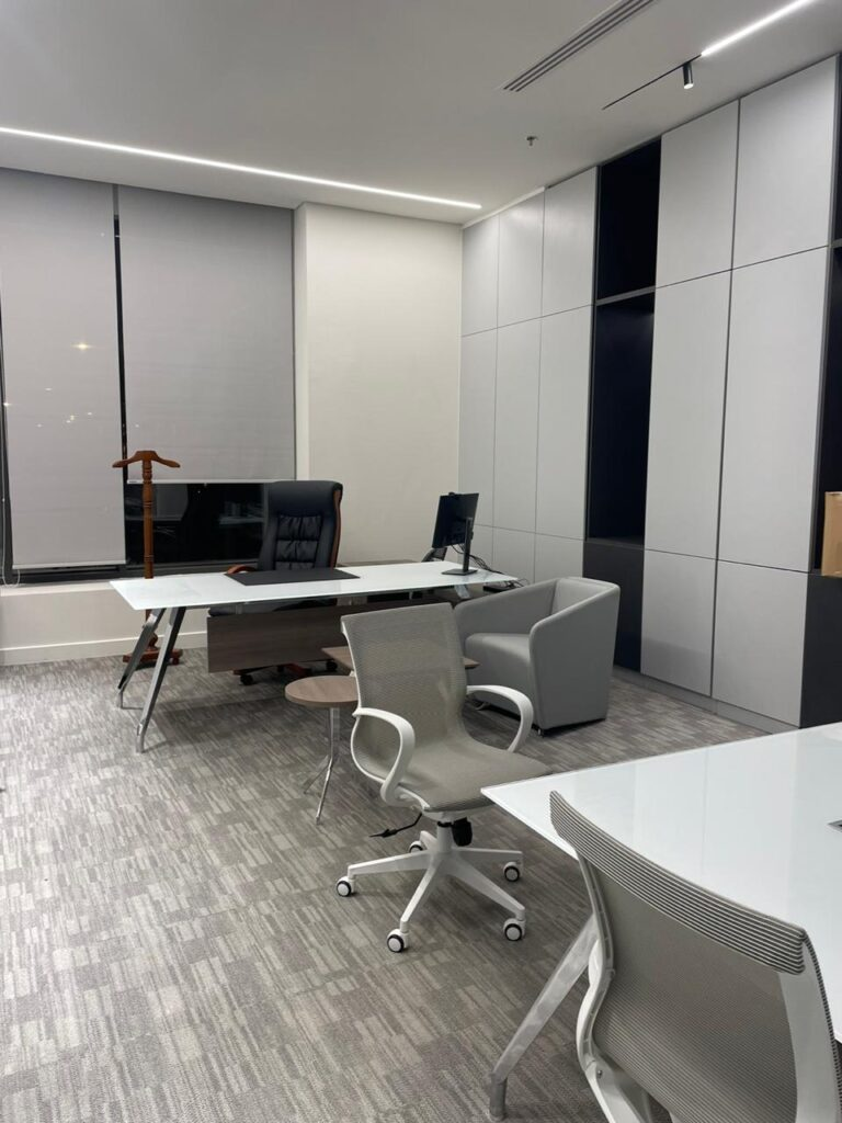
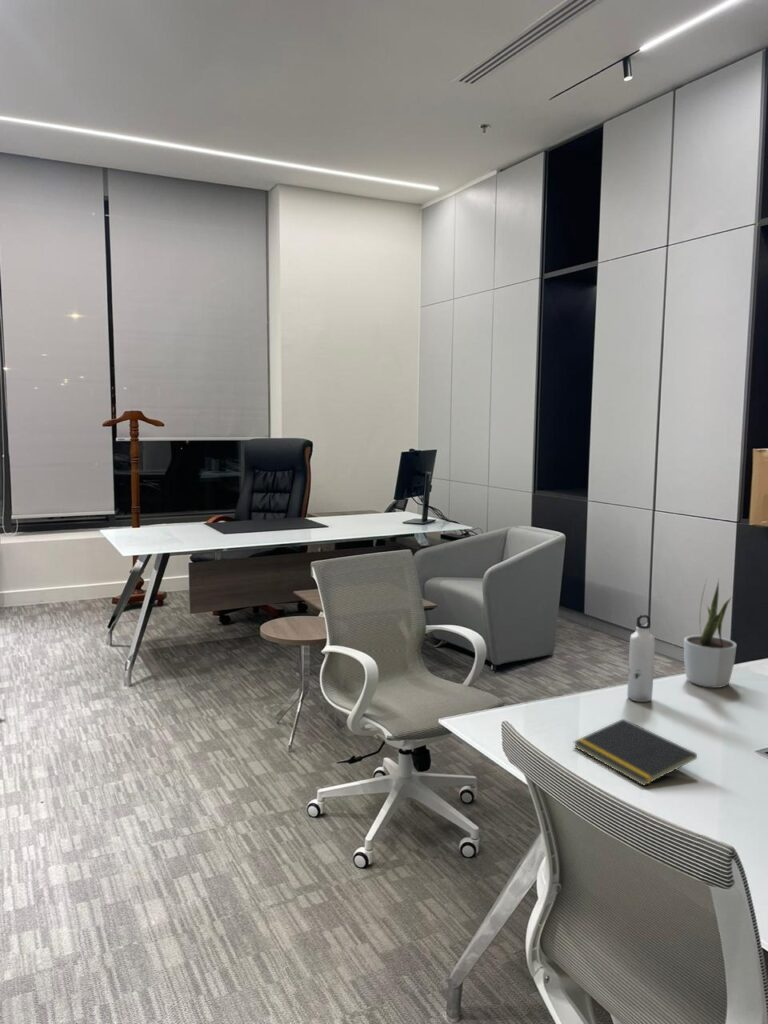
+ potted plant [683,578,738,689]
+ water bottle [626,614,656,703]
+ notepad [573,718,698,787]
